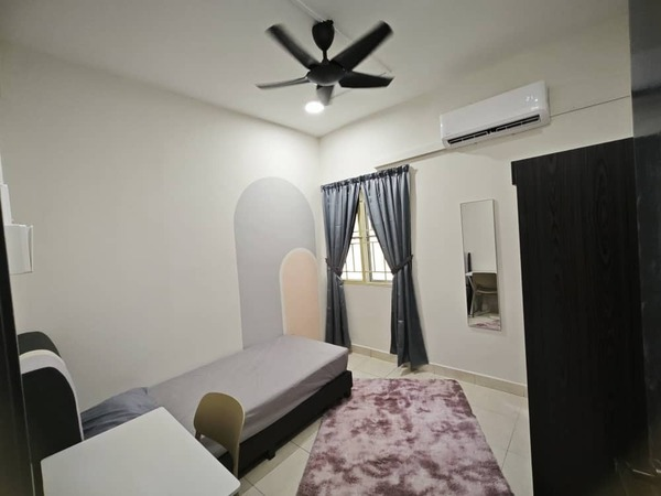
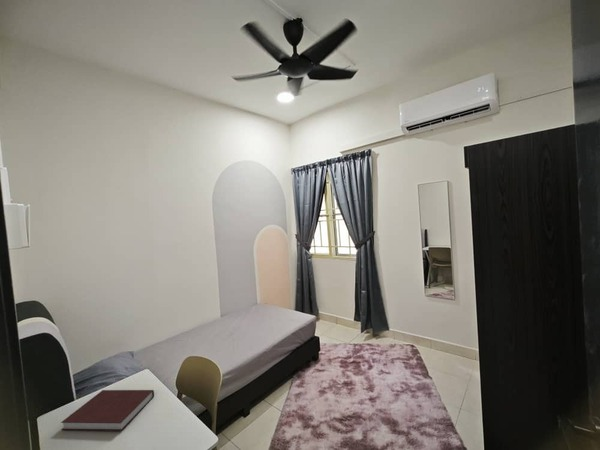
+ notebook [60,389,155,432]
